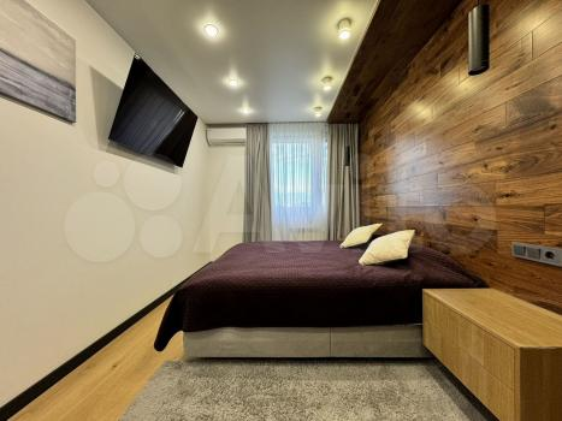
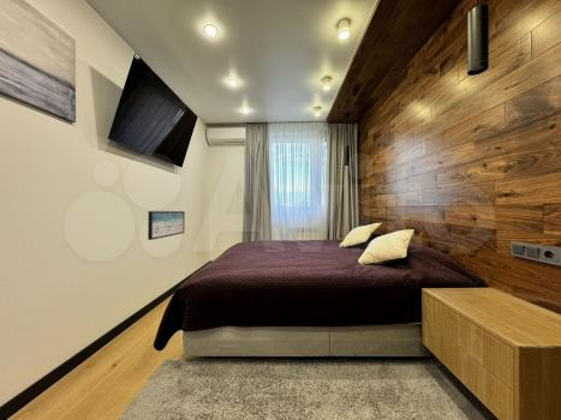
+ wall art [147,210,186,241]
